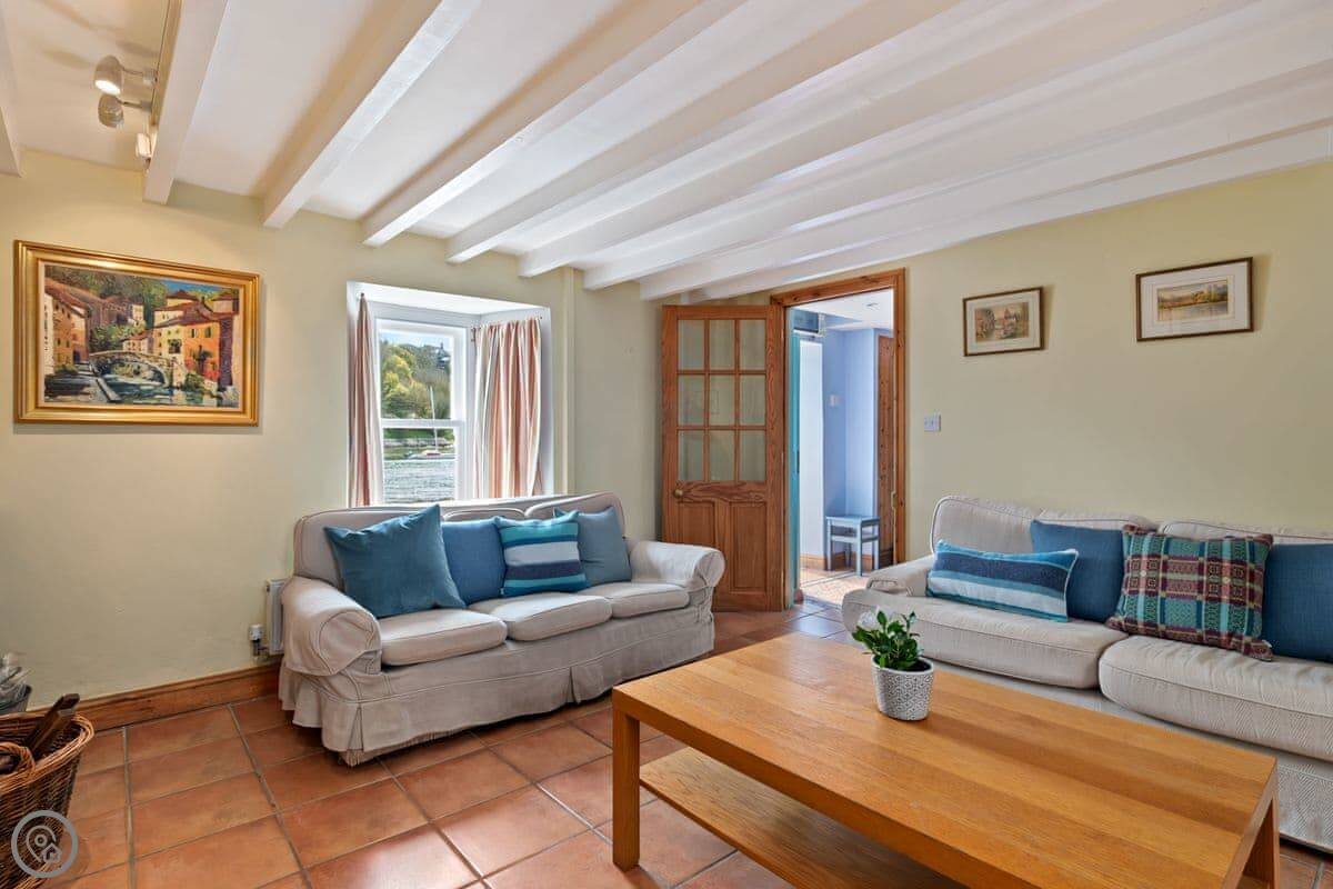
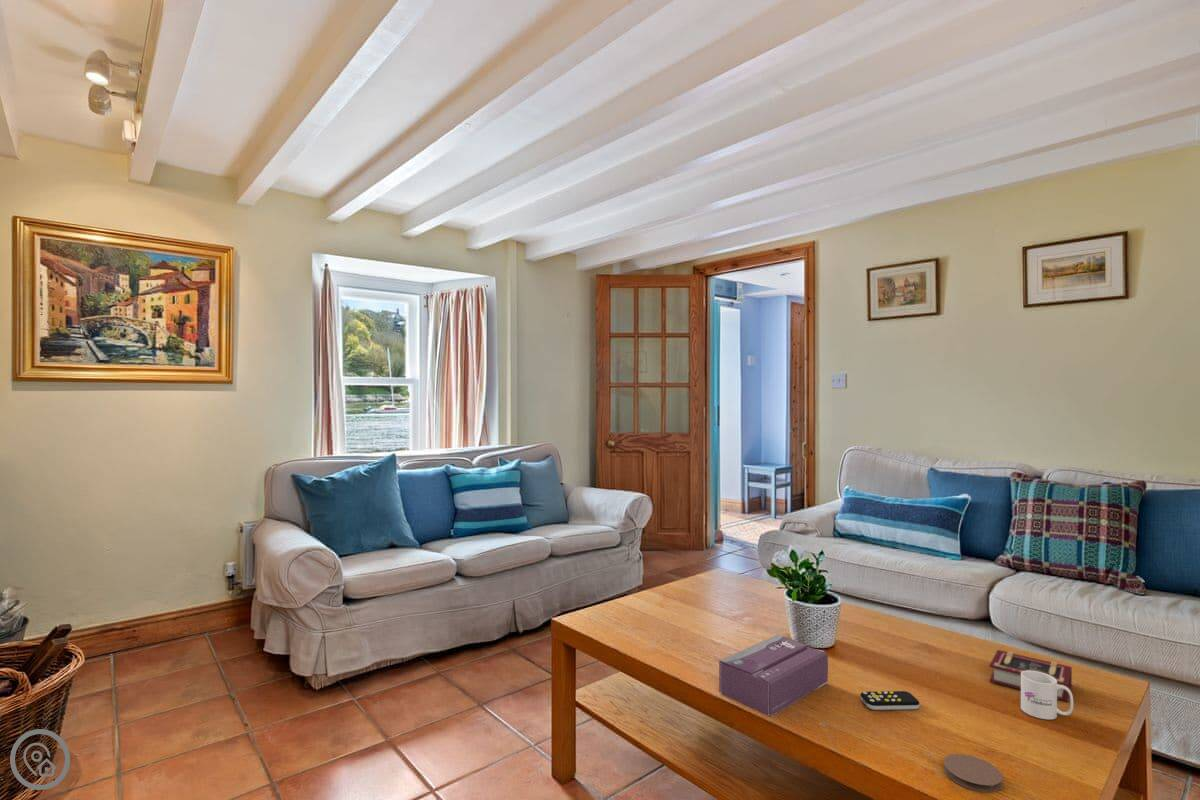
+ book [988,649,1073,703]
+ tissue box [718,633,829,717]
+ coaster [943,753,1004,793]
+ remote control [859,690,921,711]
+ mug [1020,670,1074,721]
